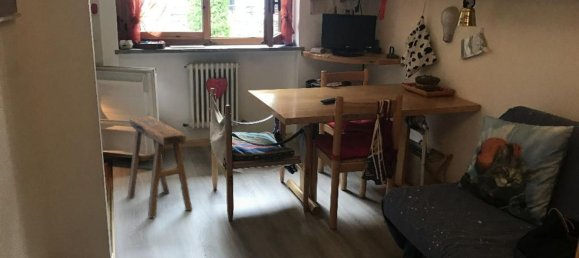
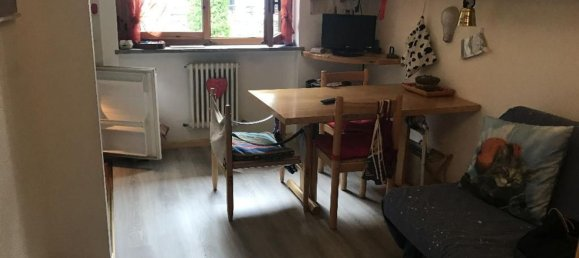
- stool [127,115,193,219]
